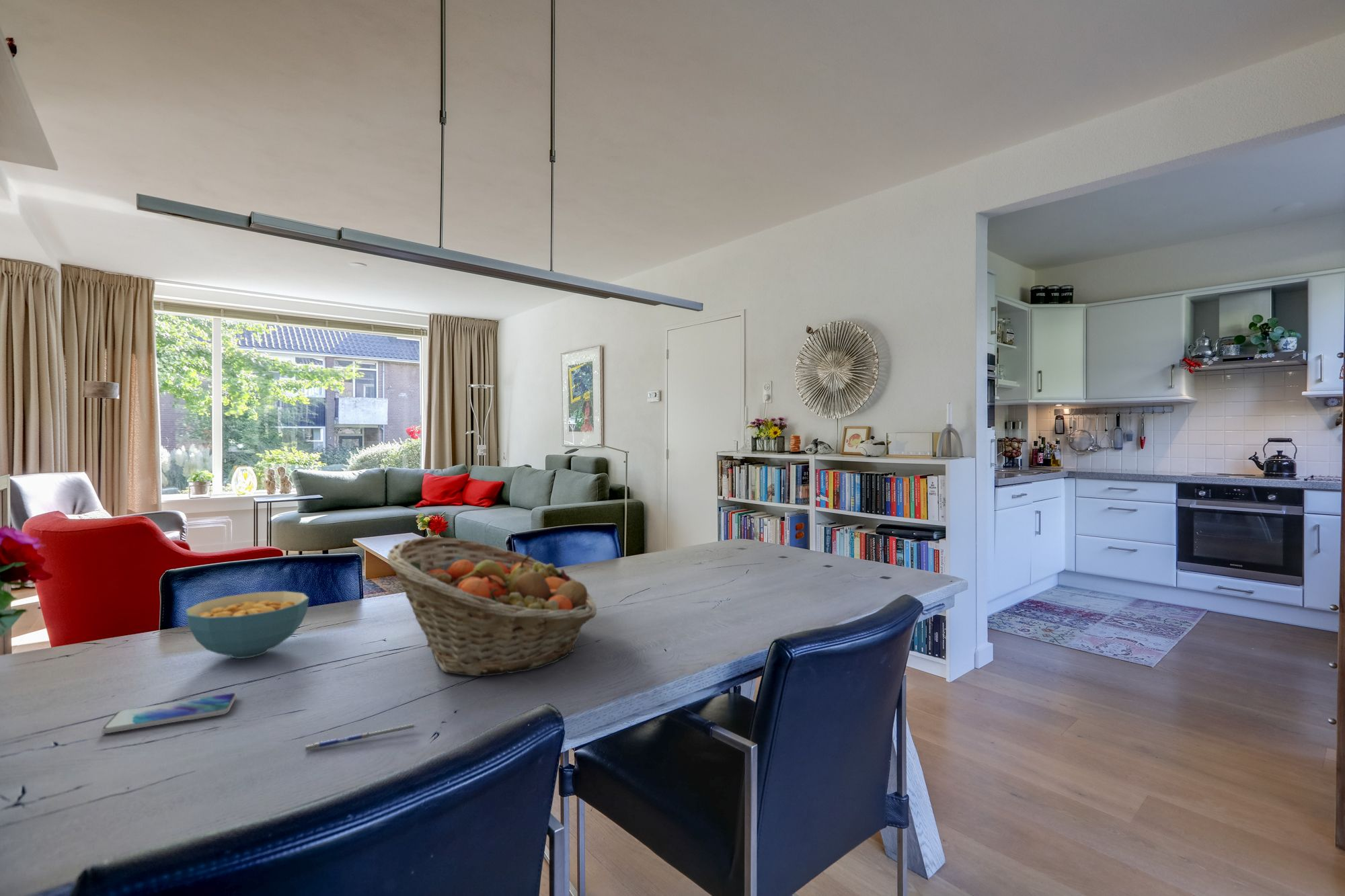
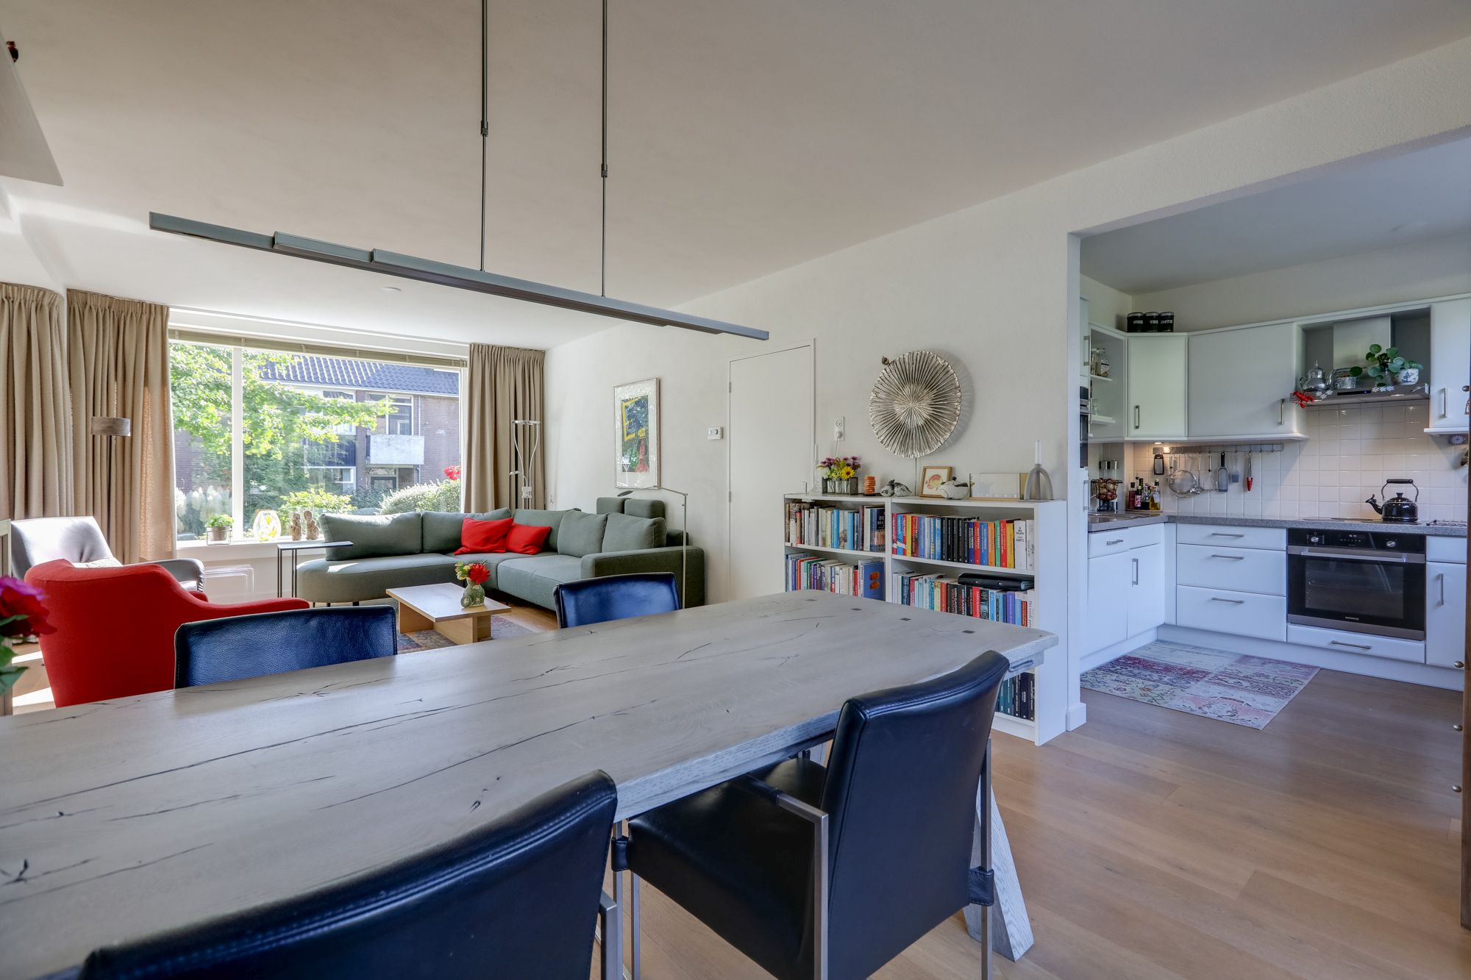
- fruit basket [387,536,597,677]
- pen [304,723,418,753]
- smartphone [101,692,237,734]
- cereal bowl [185,590,310,659]
